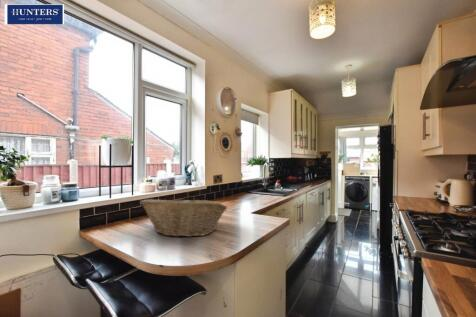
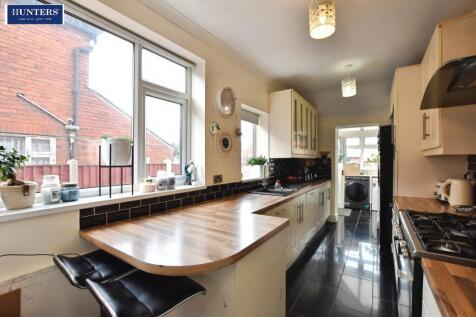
- fruit basket [139,196,228,238]
